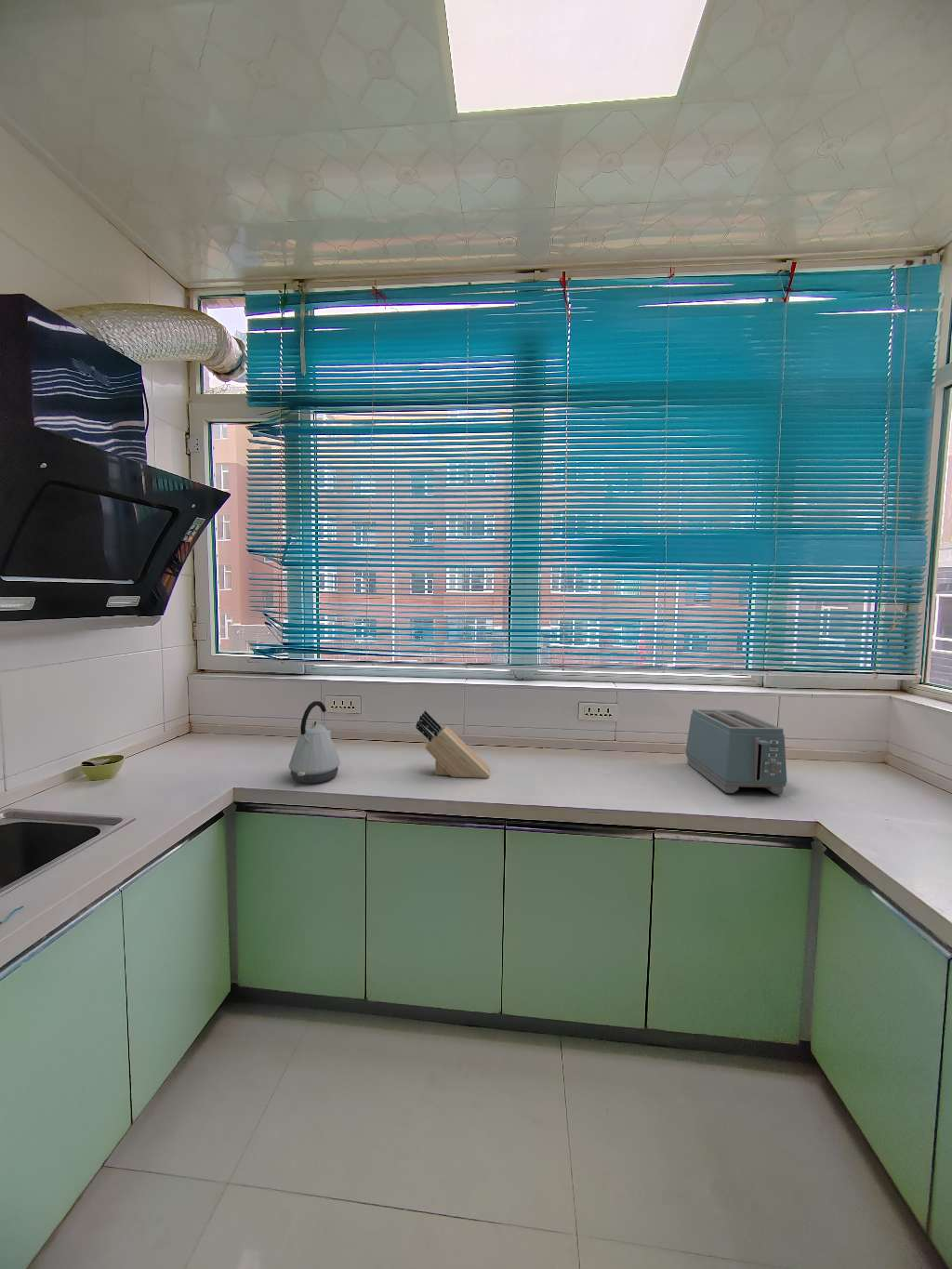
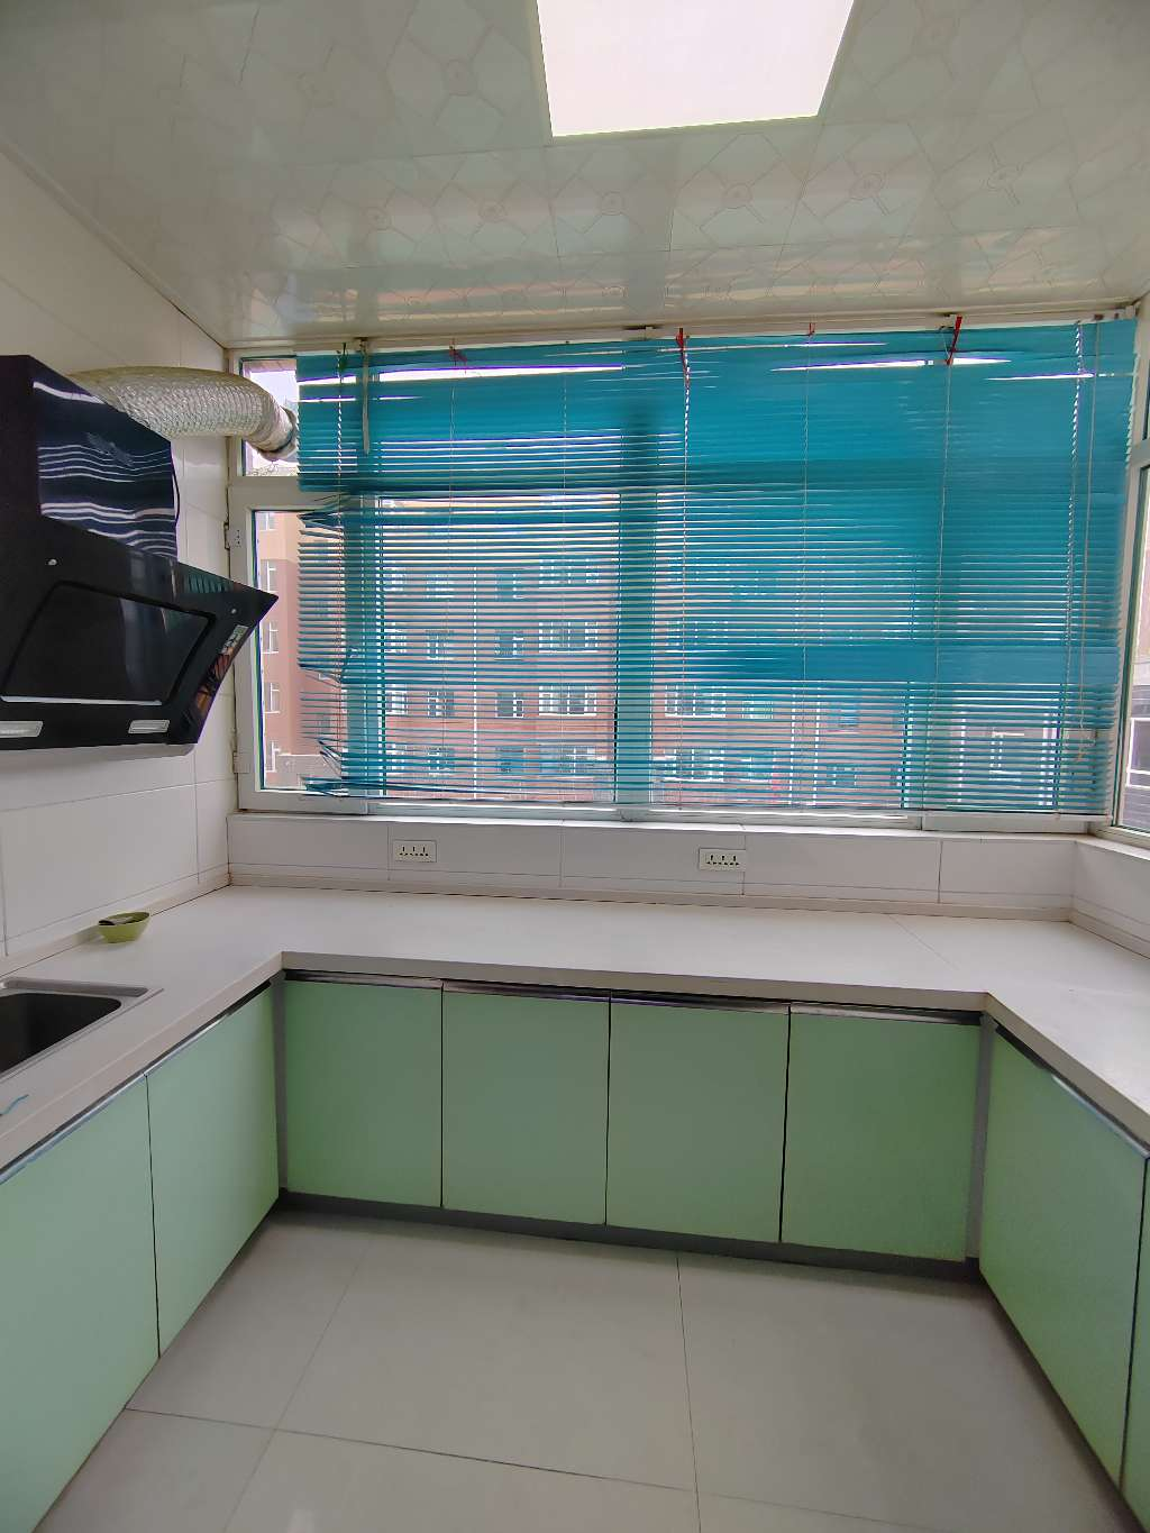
- knife block [416,709,491,779]
- kettle [288,700,341,784]
- toaster [685,708,787,795]
